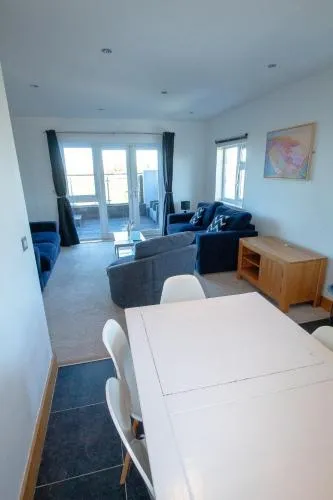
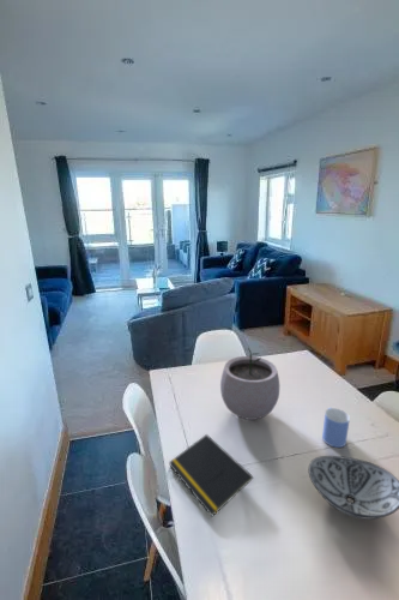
+ notepad [168,433,254,517]
+ decorative bowl [307,455,399,521]
+ plant pot [219,346,280,421]
+ mug [321,407,351,449]
